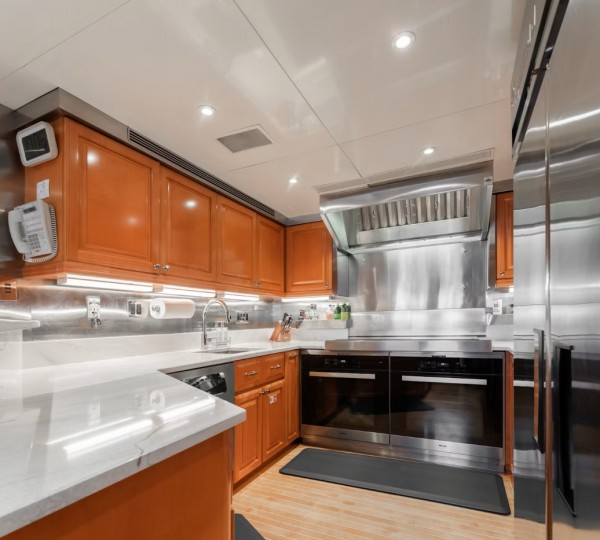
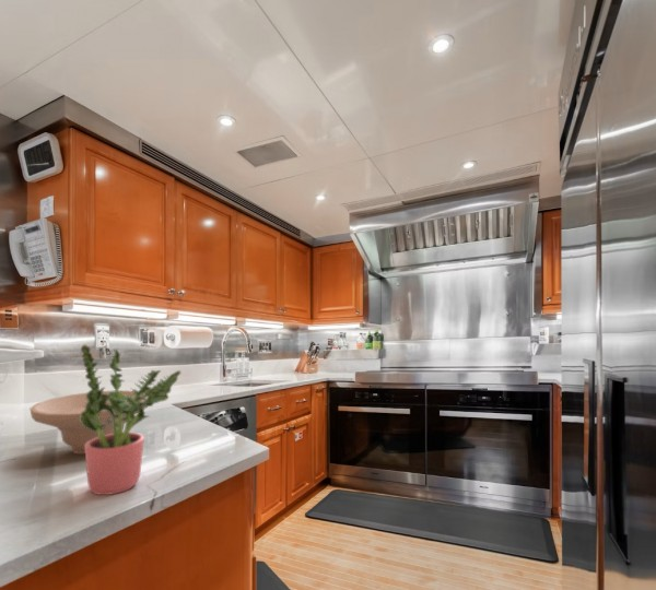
+ bowl [30,389,149,455]
+ potted plant [80,344,183,496]
